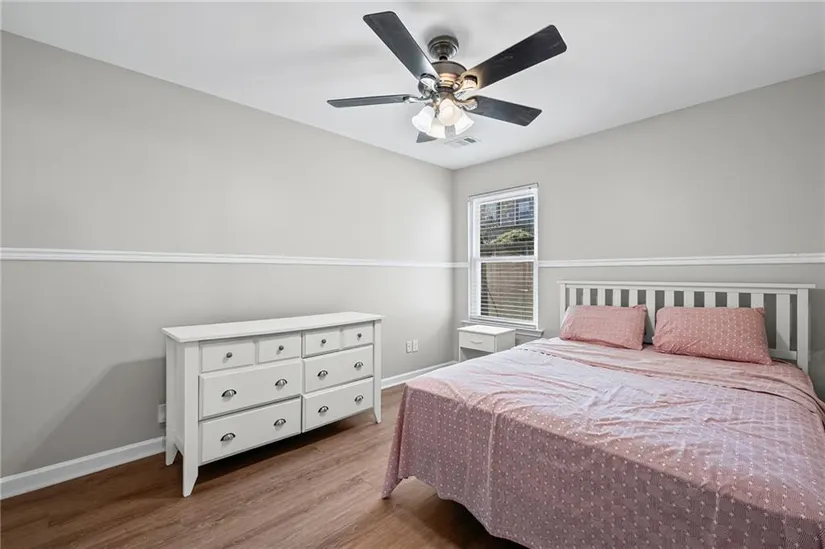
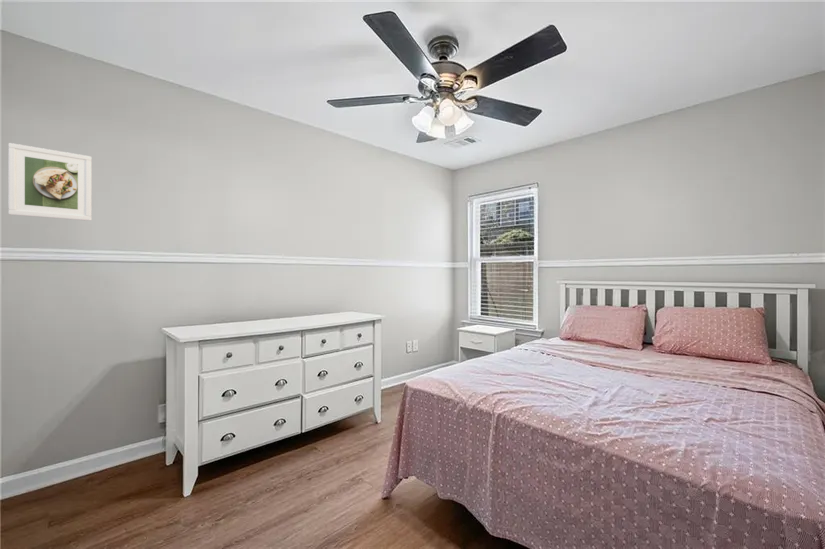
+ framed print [8,142,92,222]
